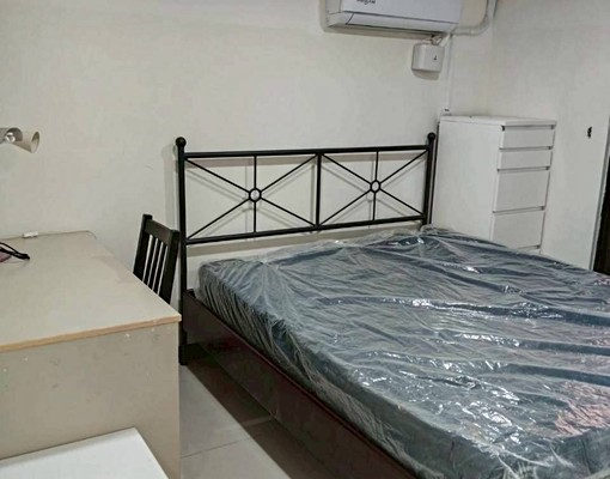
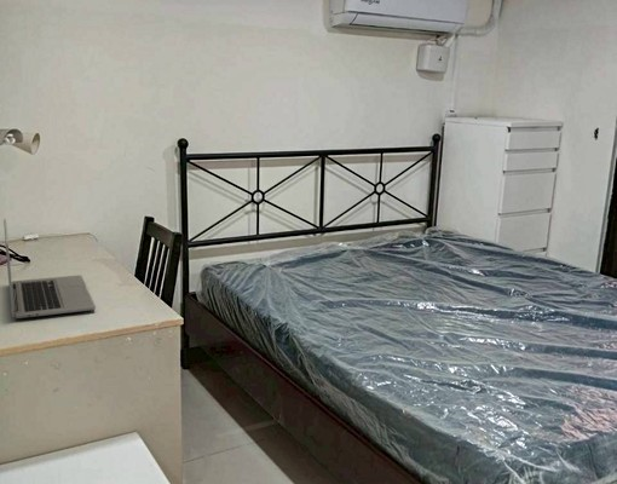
+ laptop [2,218,97,319]
